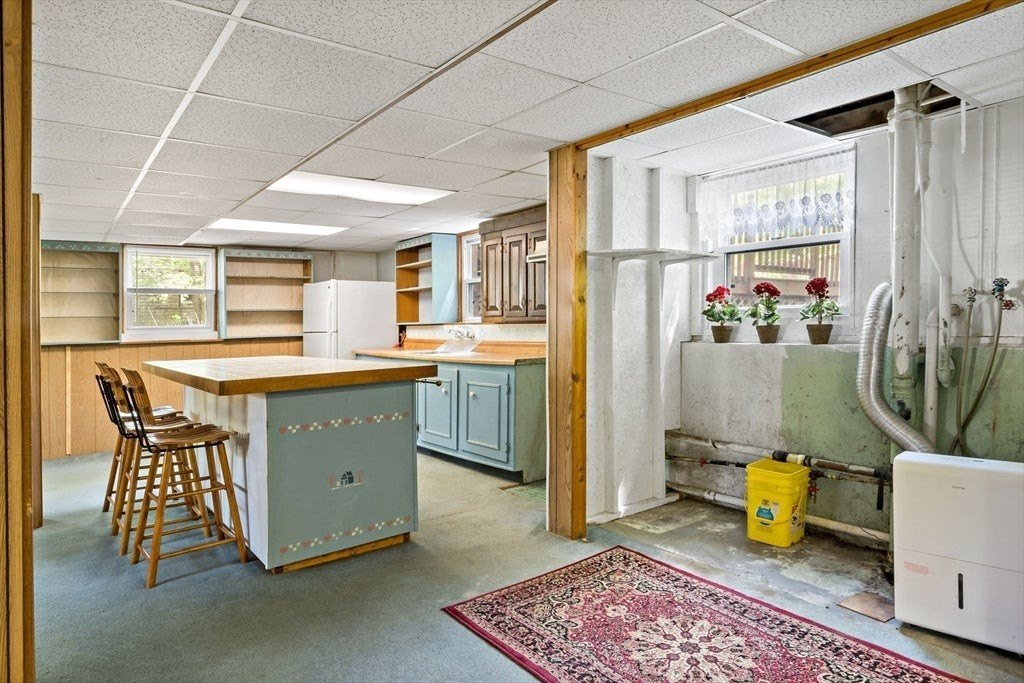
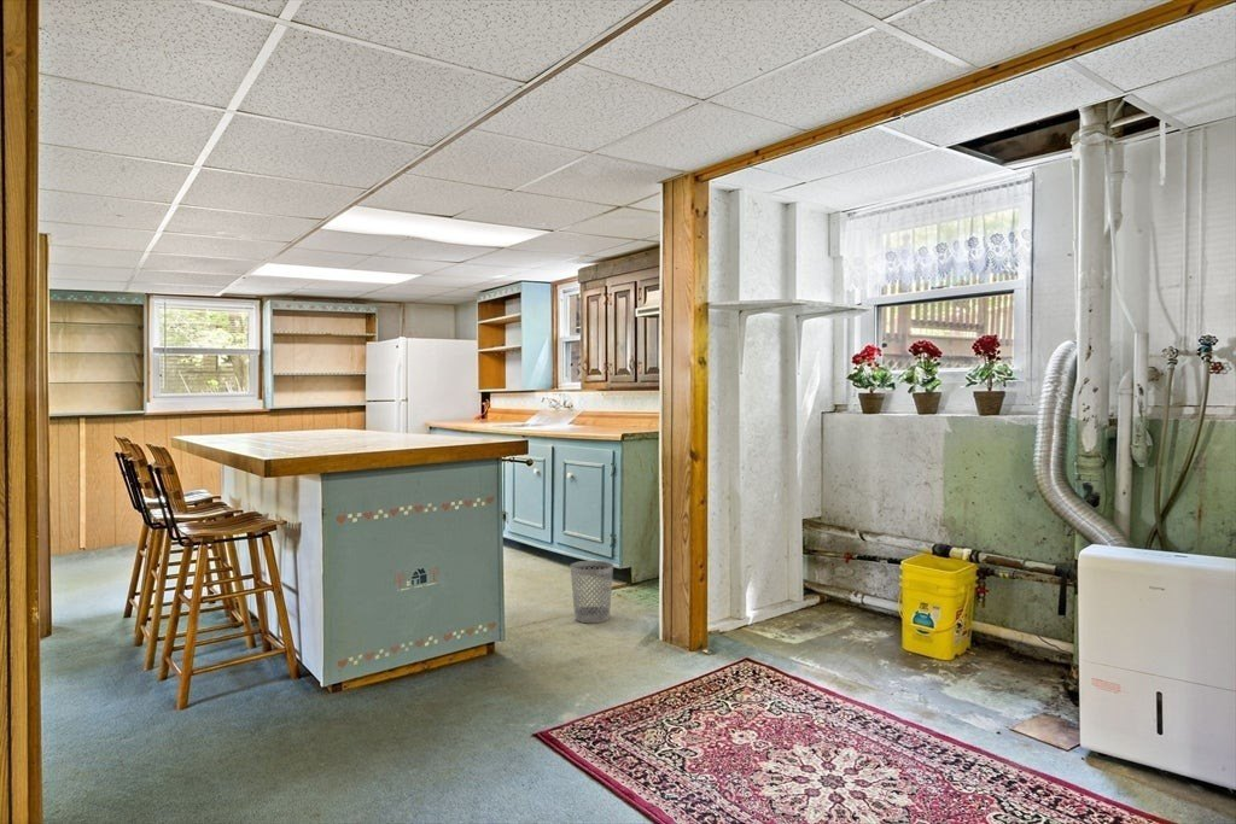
+ wastebasket [570,560,614,624]
